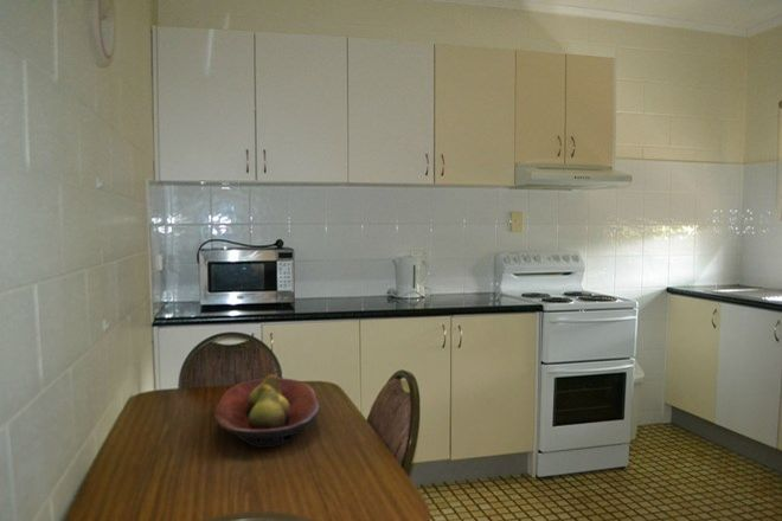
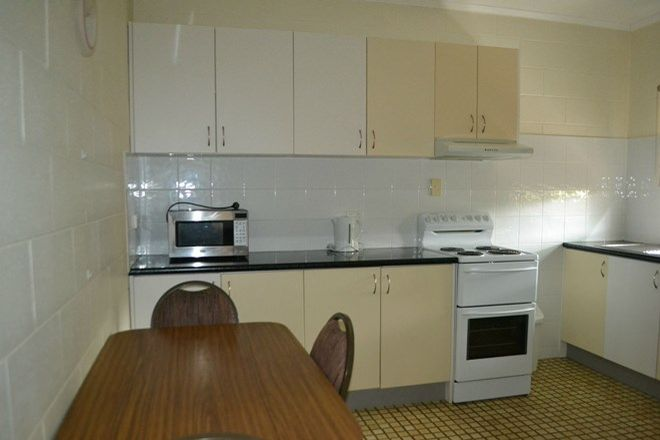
- fruit bowl [213,373,321,449]
